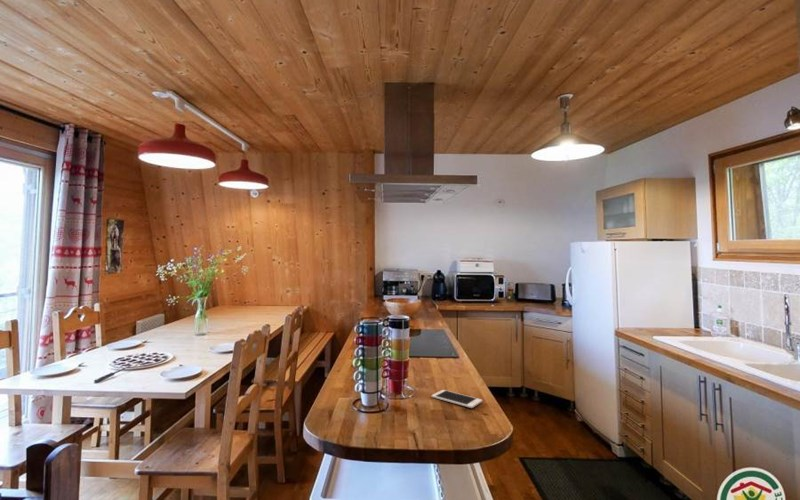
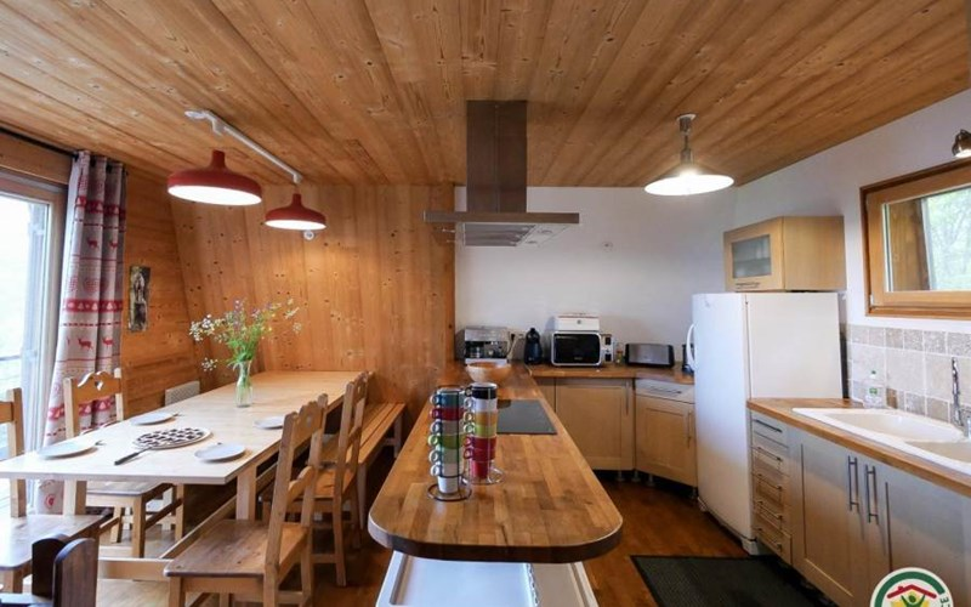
- cell phone [431,389,483,409]
